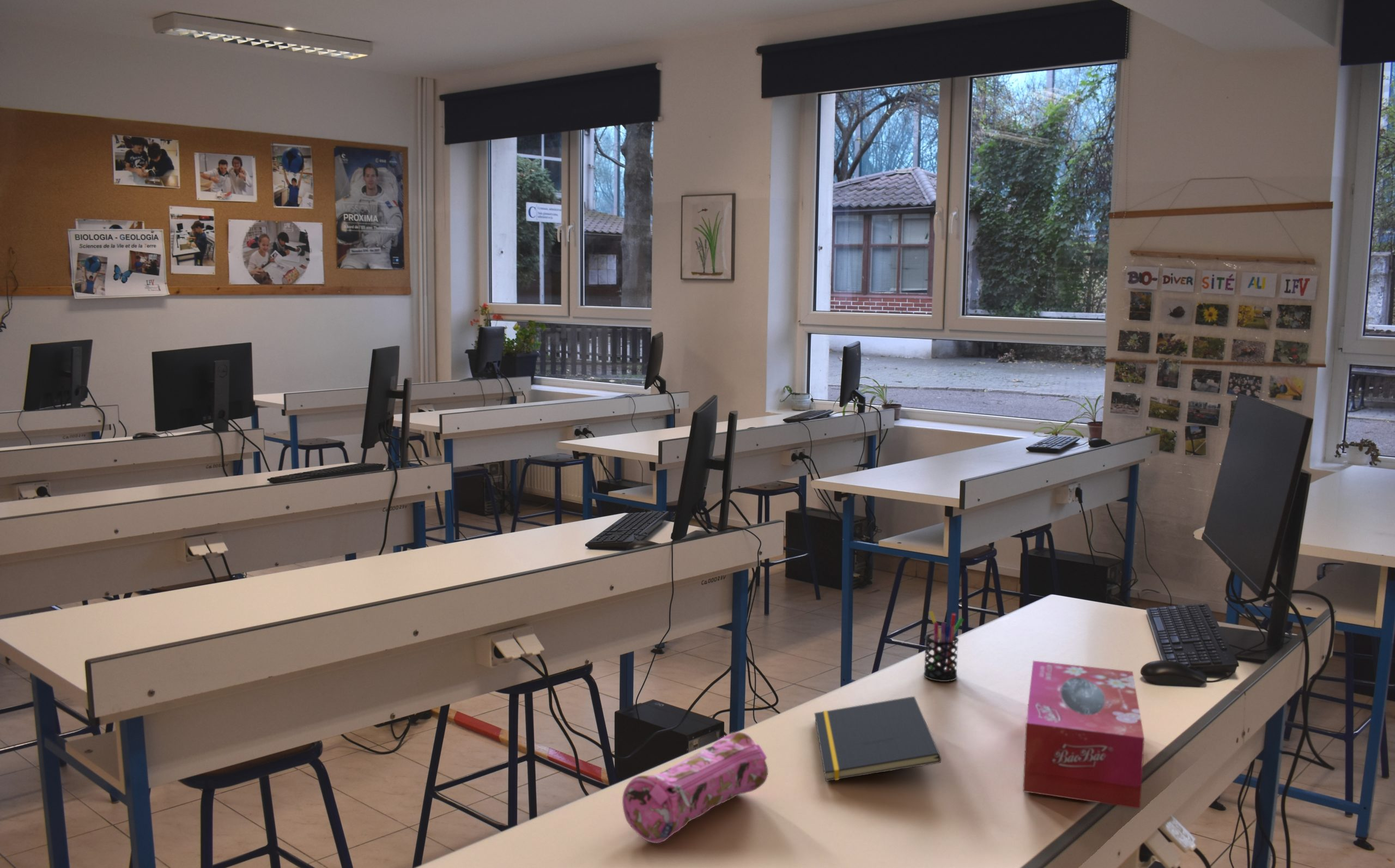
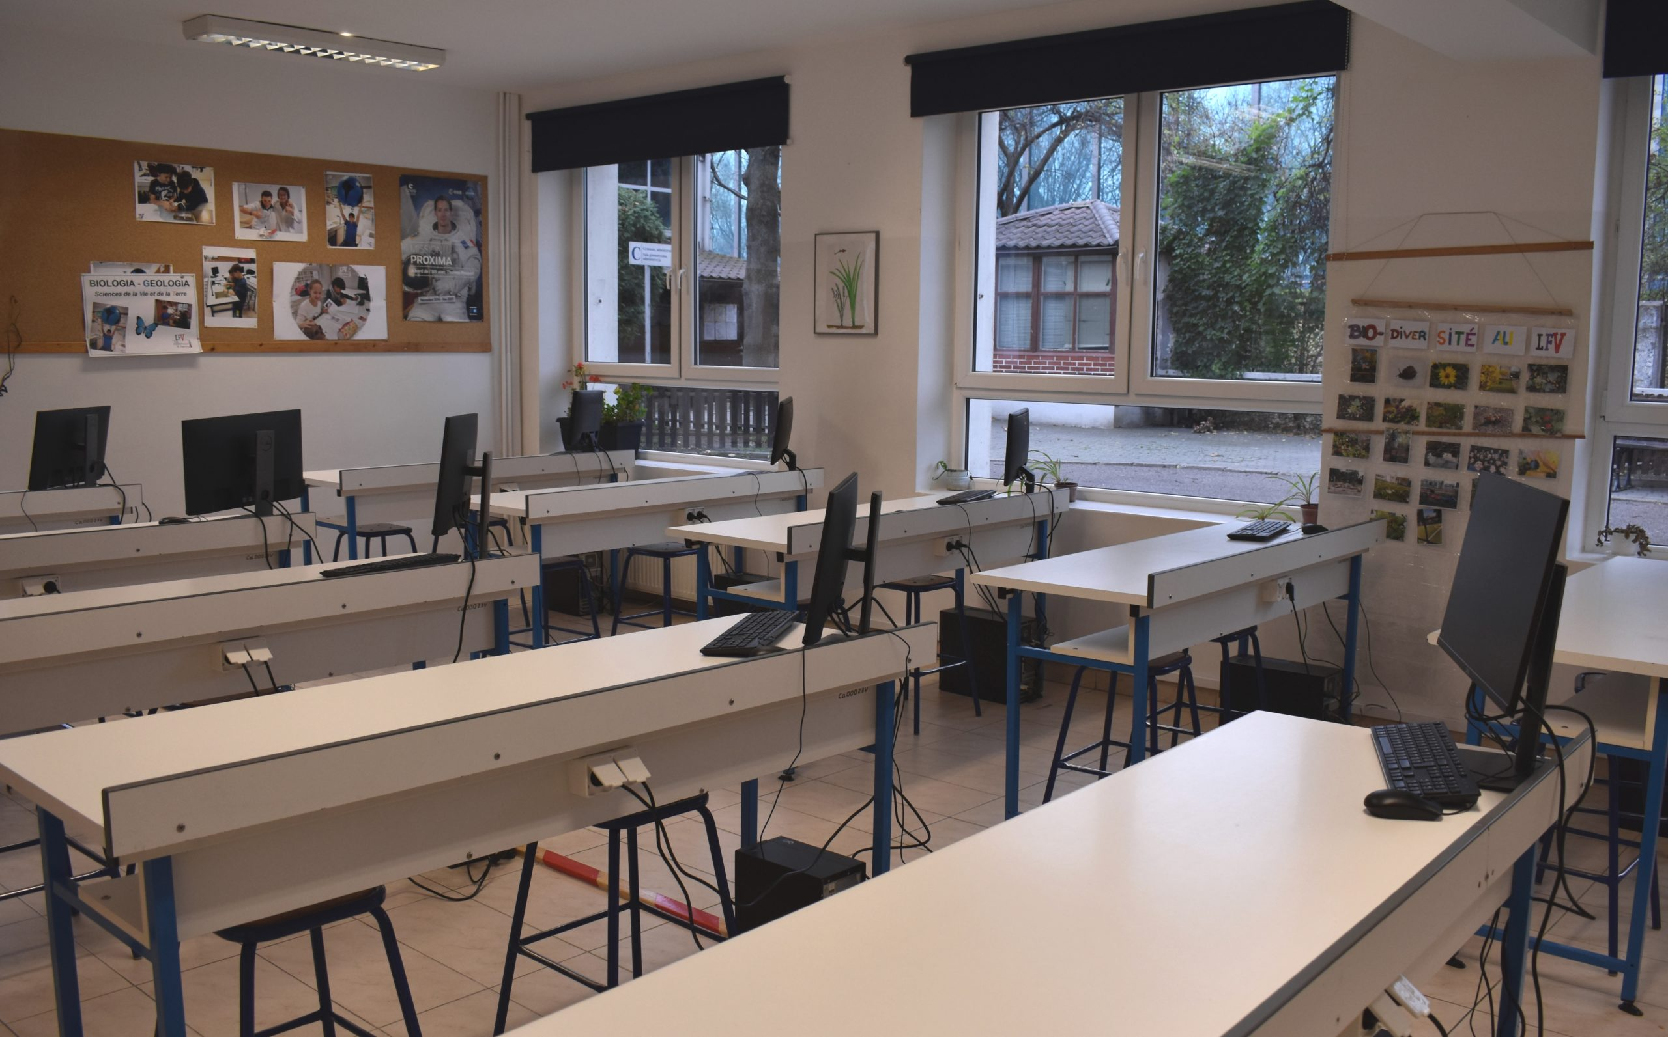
- notepad [814,696,942,782]
- pen holder [923,610,965,682]
- pencil case [622,731,768,844]
- tissue box [1022,660,1145,810]
